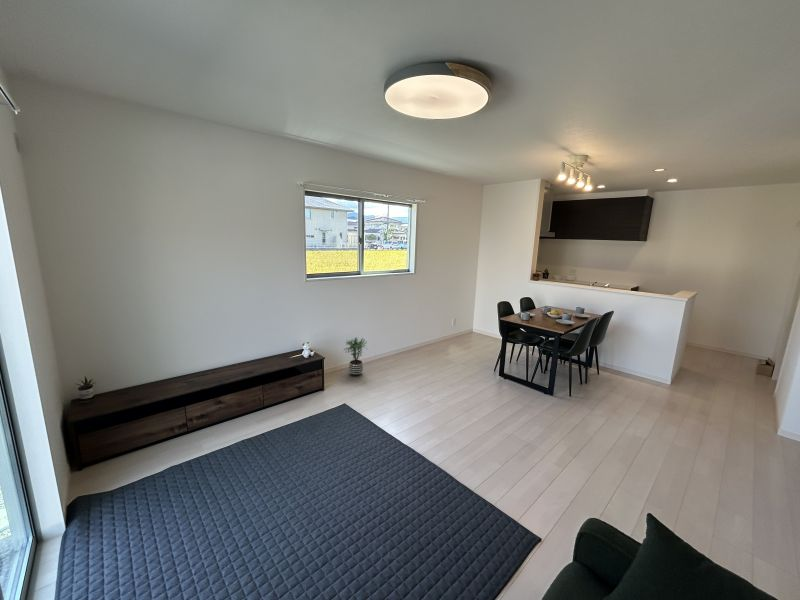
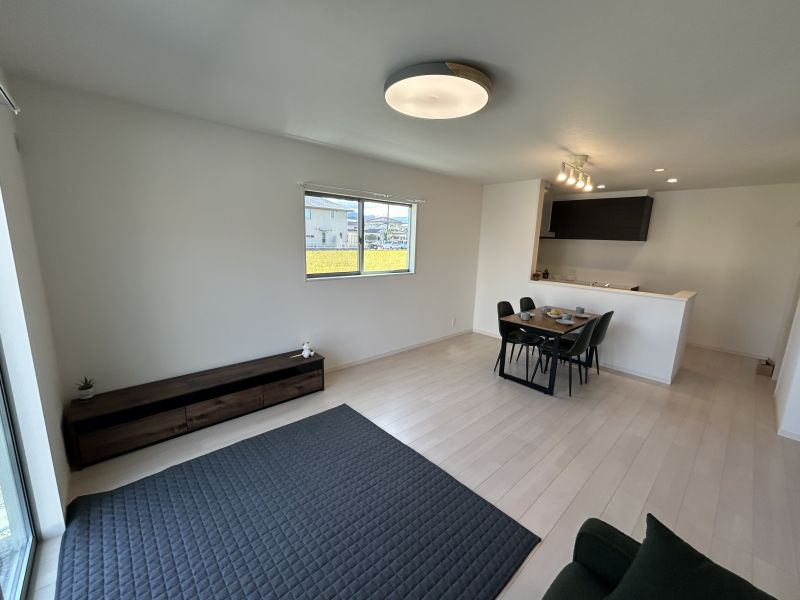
- potted plant [343,336,369,377]
